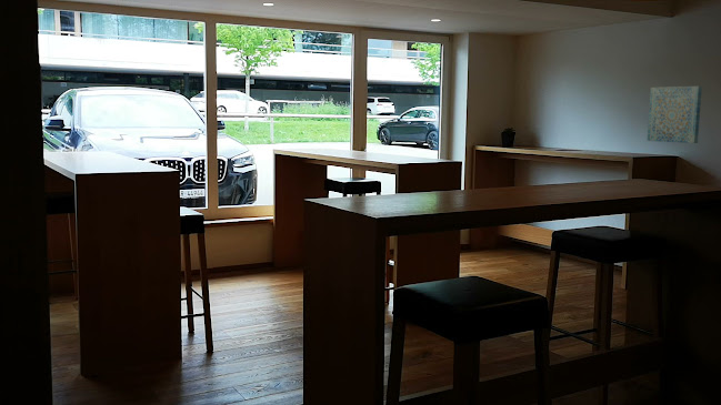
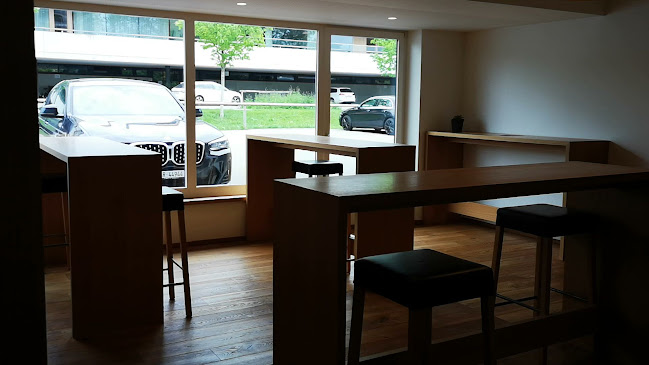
- wall art [647,85,703,144]
